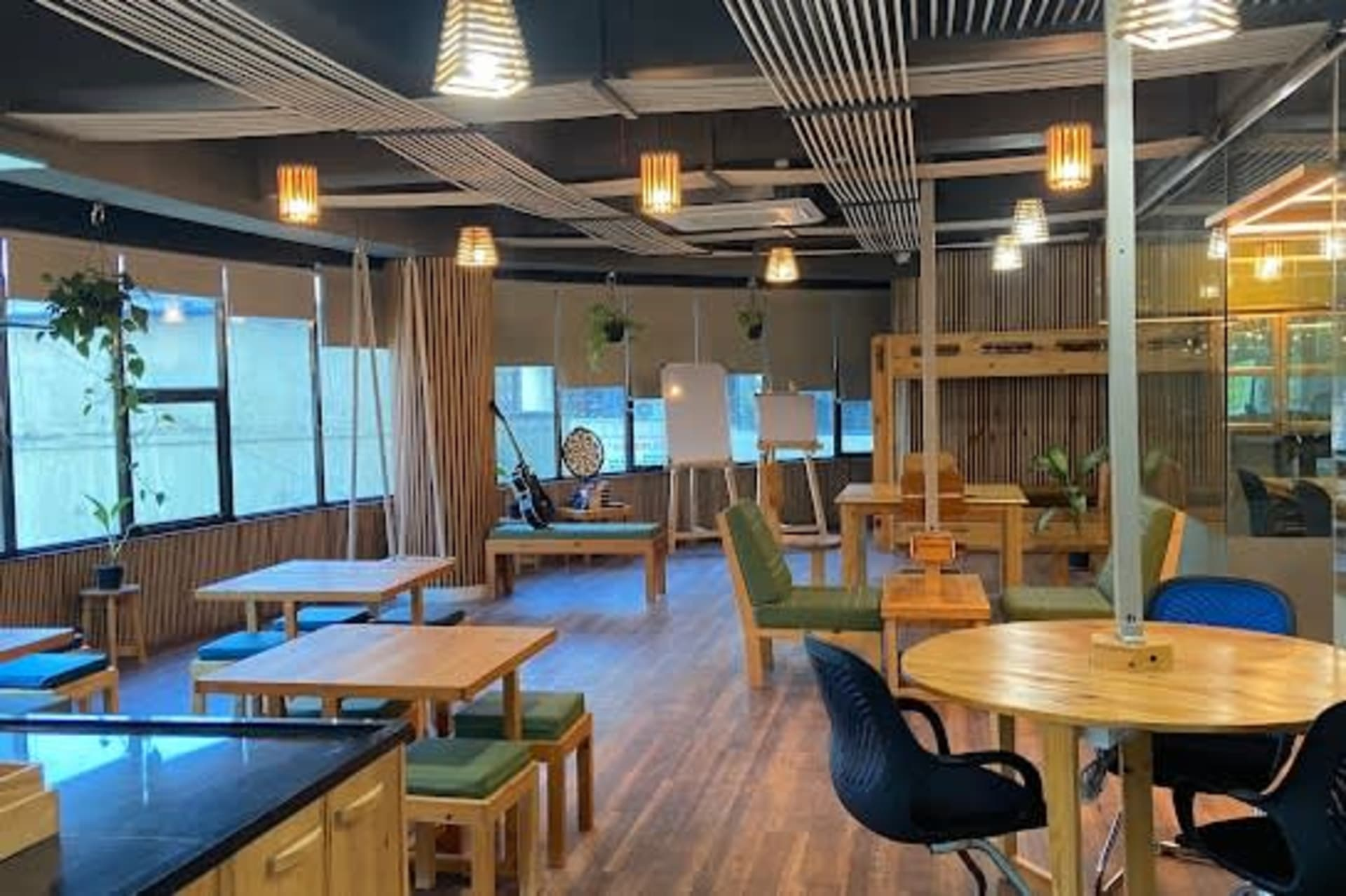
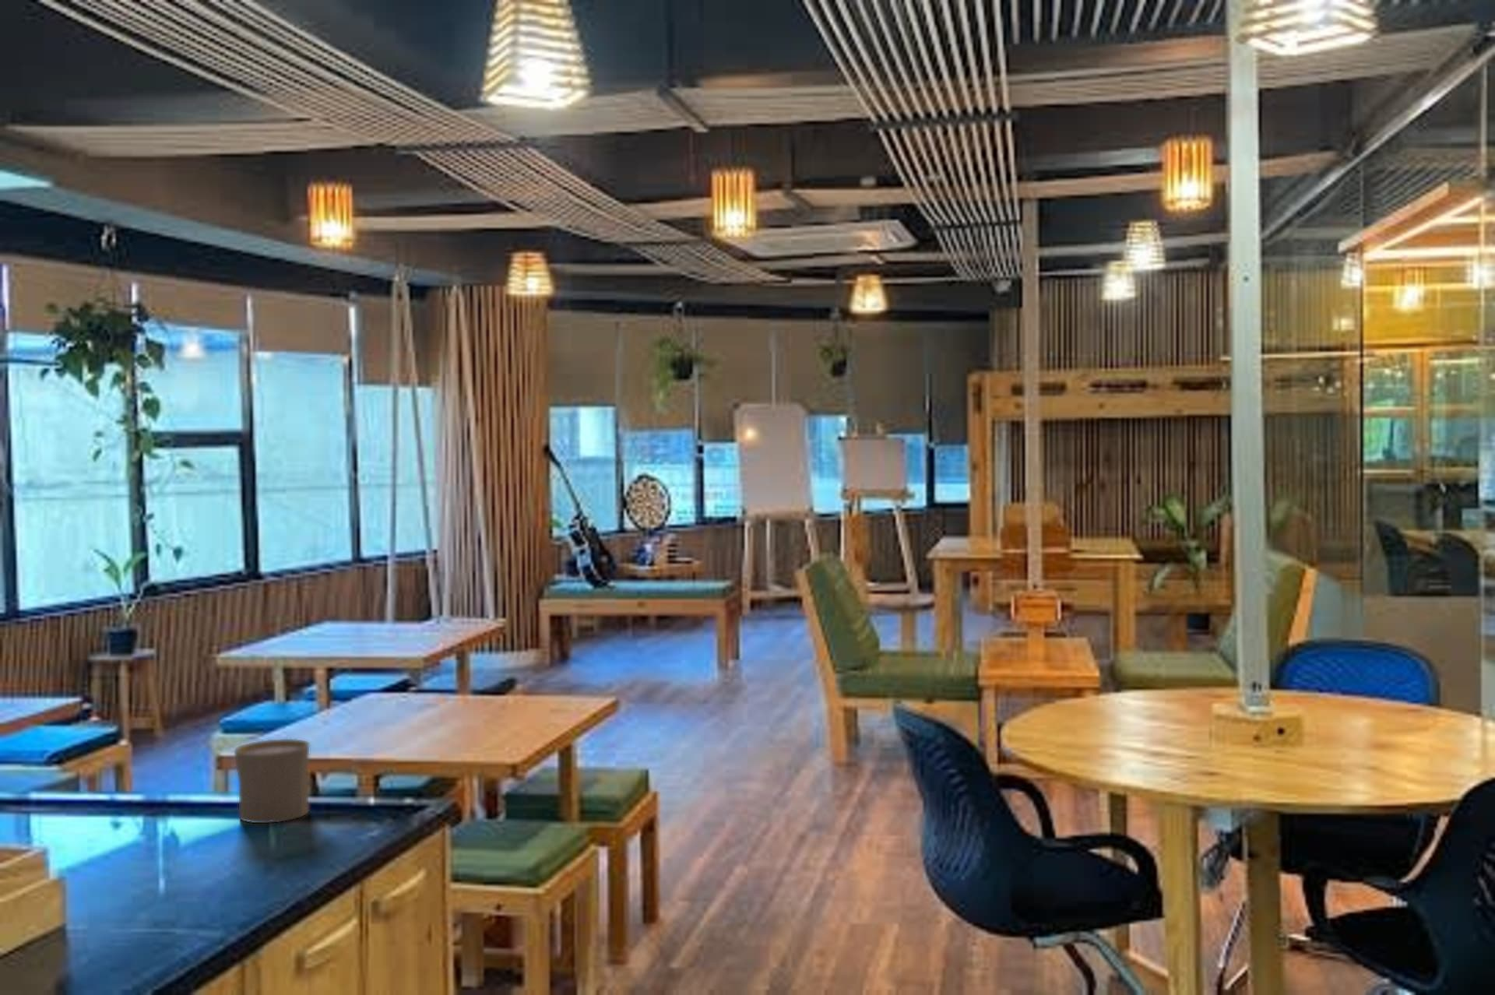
+ cup [233,738,311,824]
